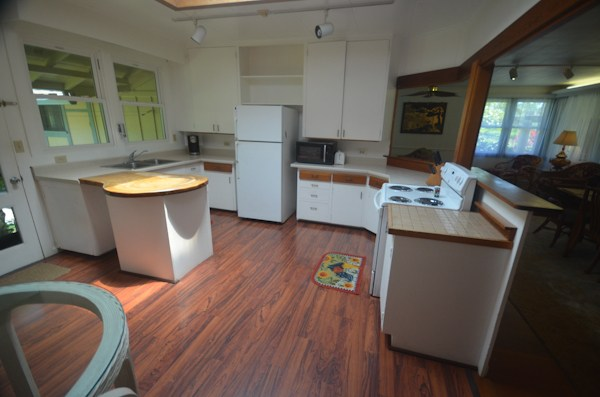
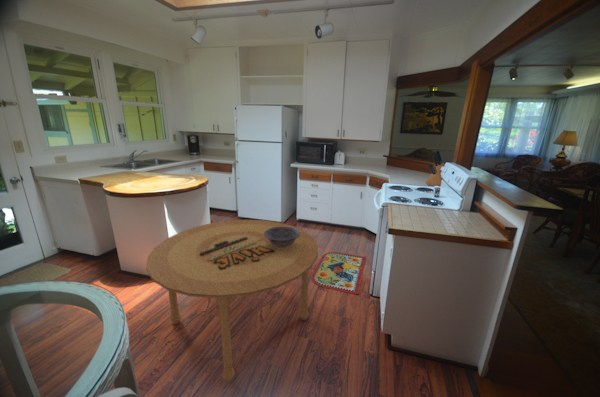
+ decorative bowl [264,227,300,249]
+ dining table [145,219,319,384]
